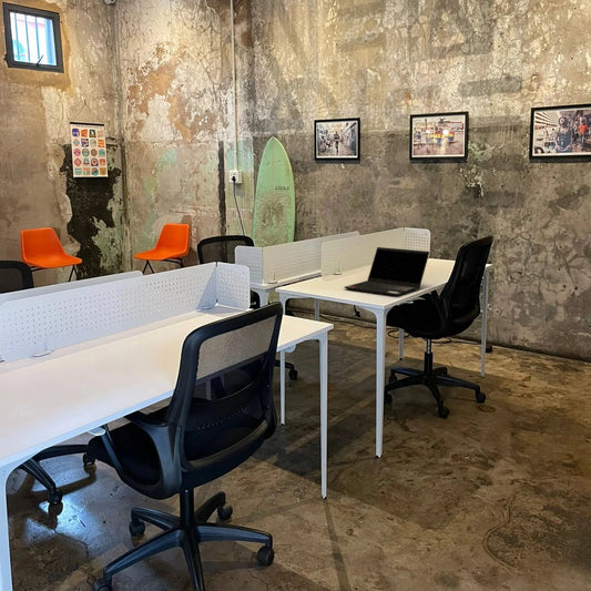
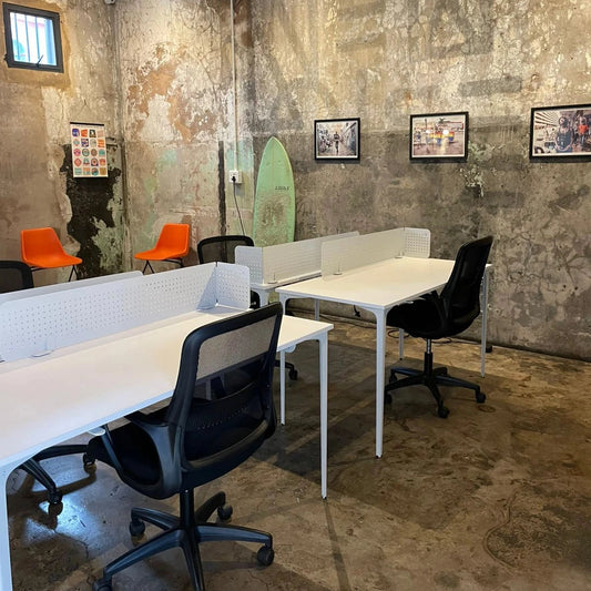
- laptop computer [344,246,430,297]
